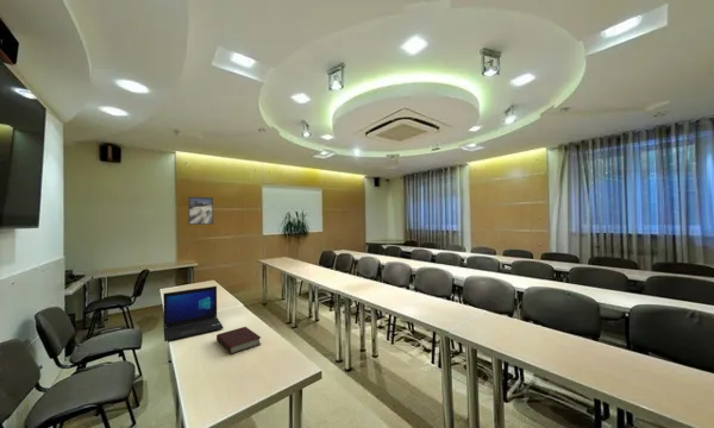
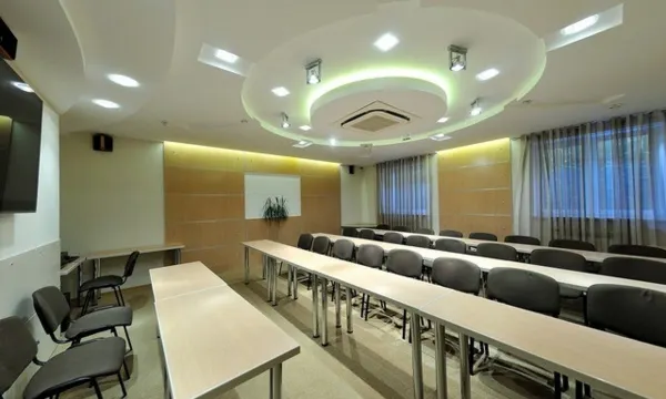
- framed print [187,196,214,226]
- book [215,326,262,355]
- laptop [162,285,225,342]
